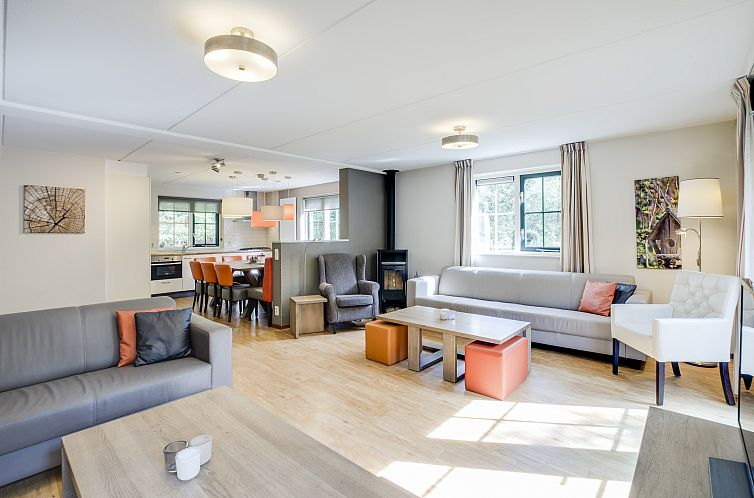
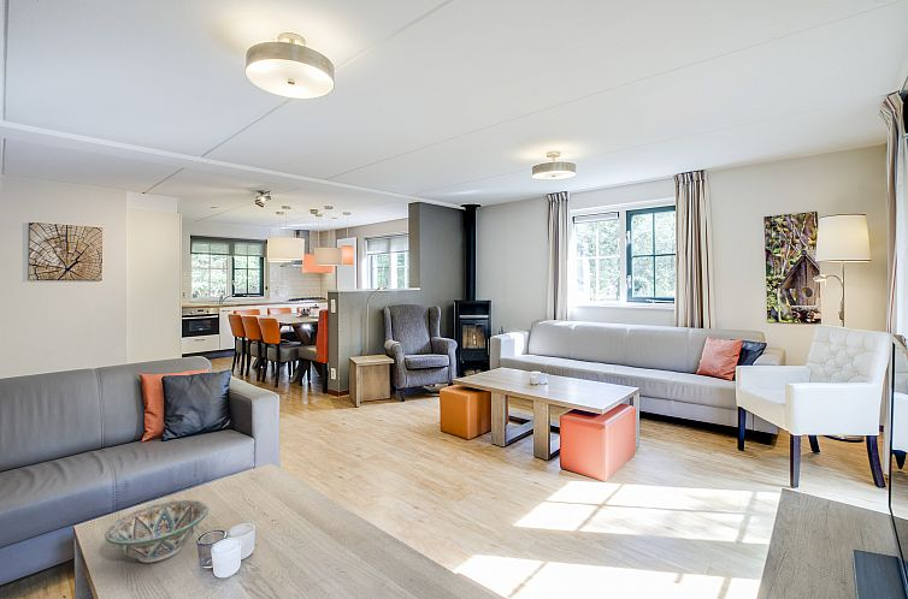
+ decorative bowl [104,499,210,564]
